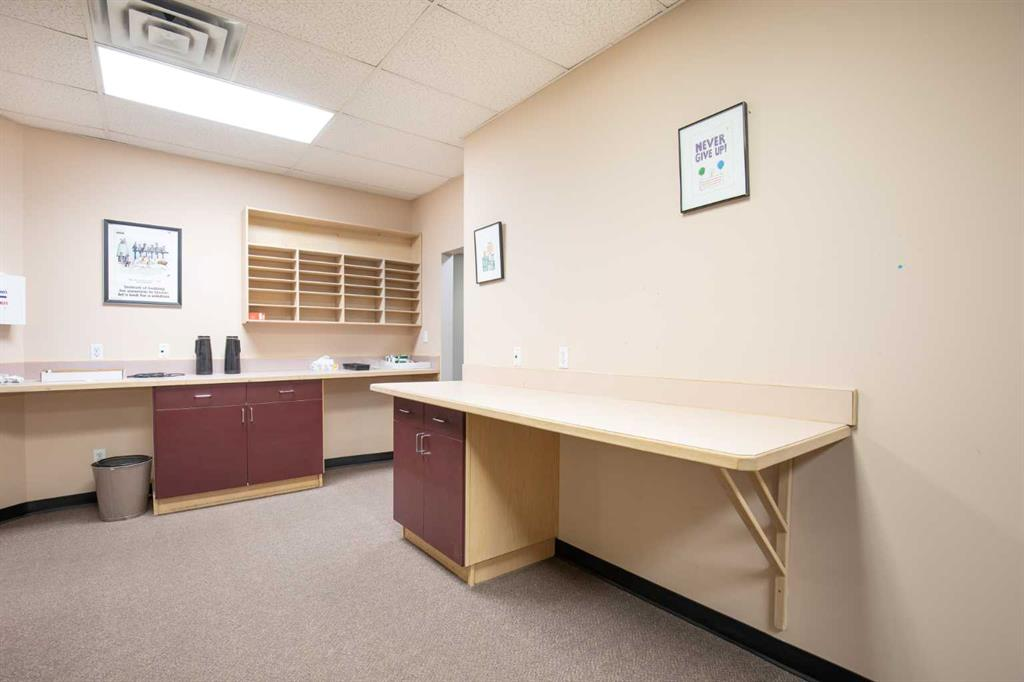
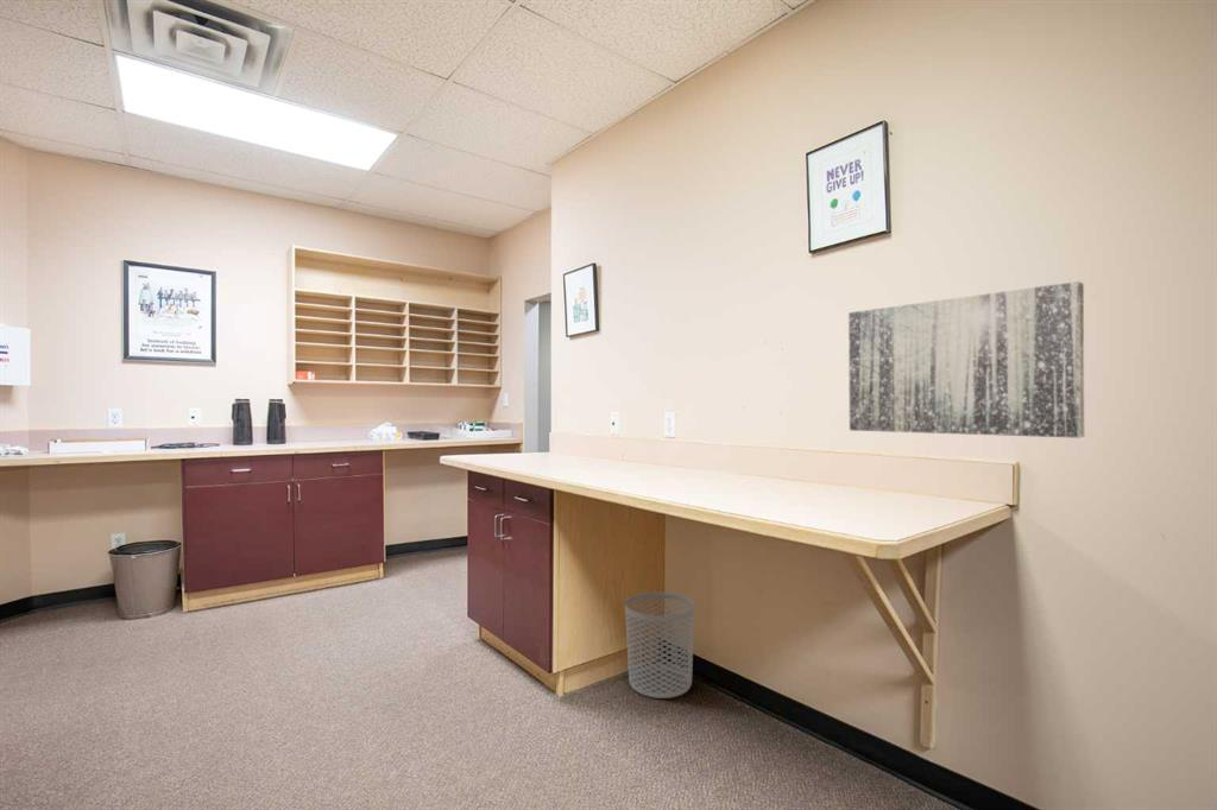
+ waste bin [624,591,695,700]
+ wall art [847,280,1085,439]
